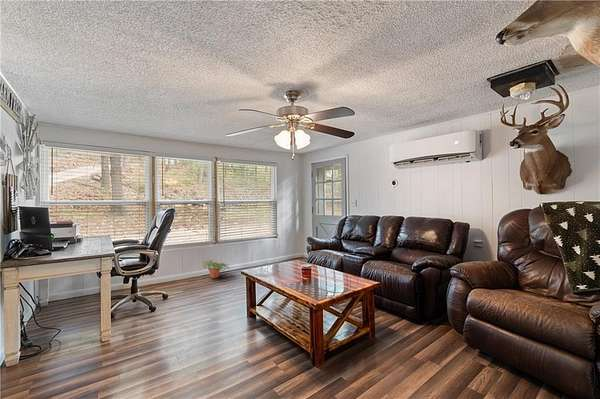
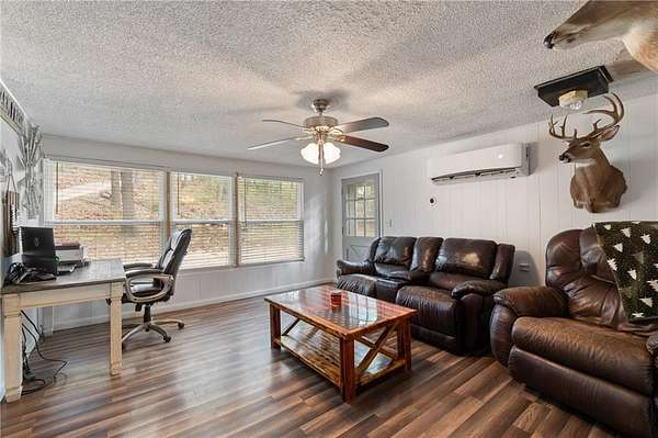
- potted plant [200,258,231,279]
